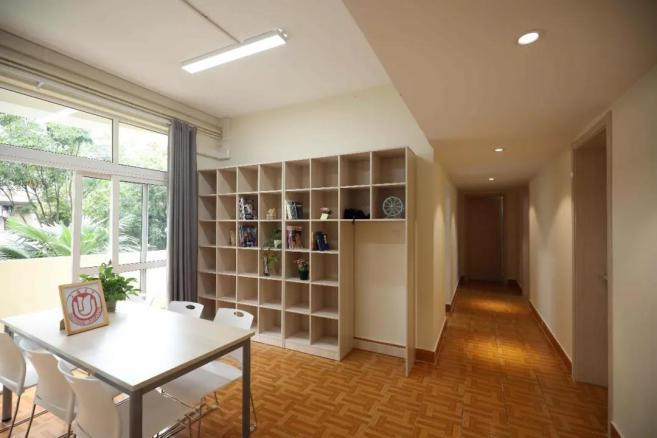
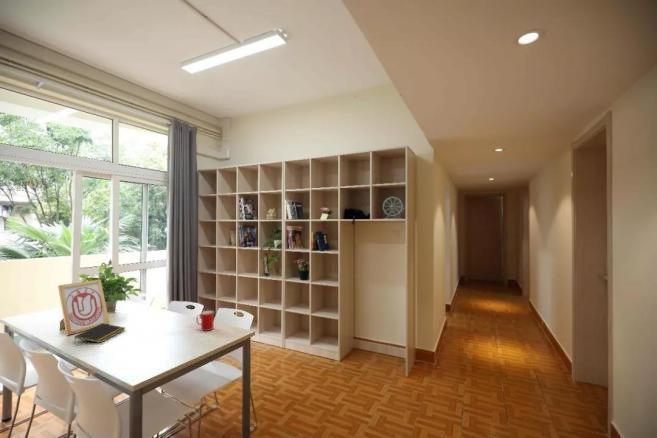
+ cup [195,310,215,332]
+ notepad [73,322,126,345]
